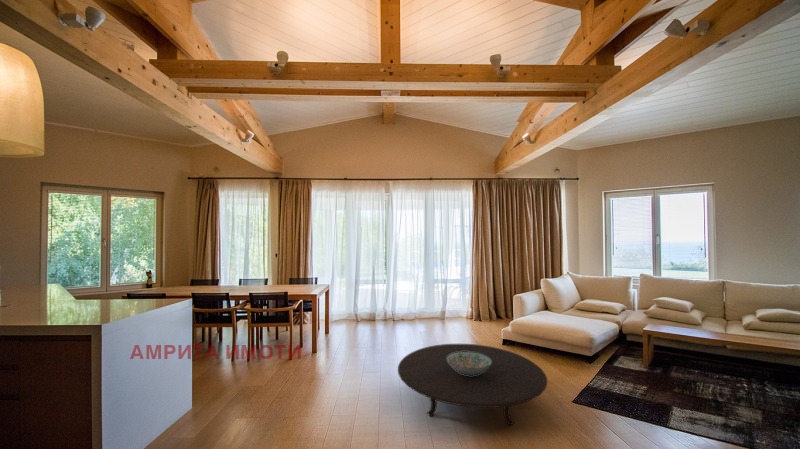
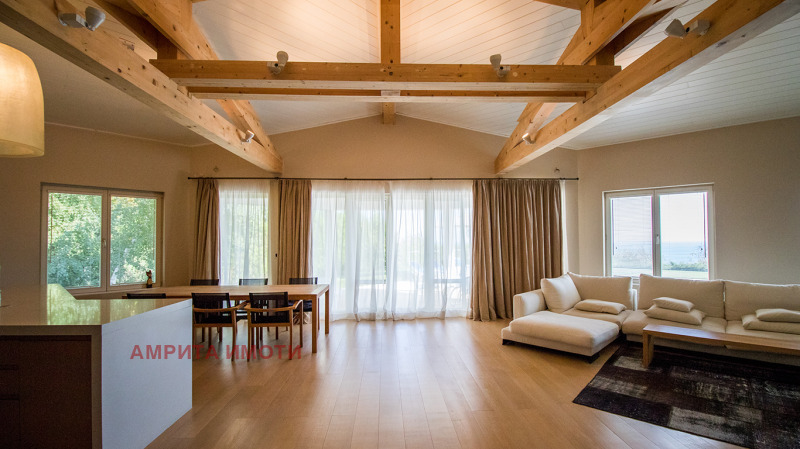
- decorative bowl [447,351,492,376]
- table [397,343,548,426]
